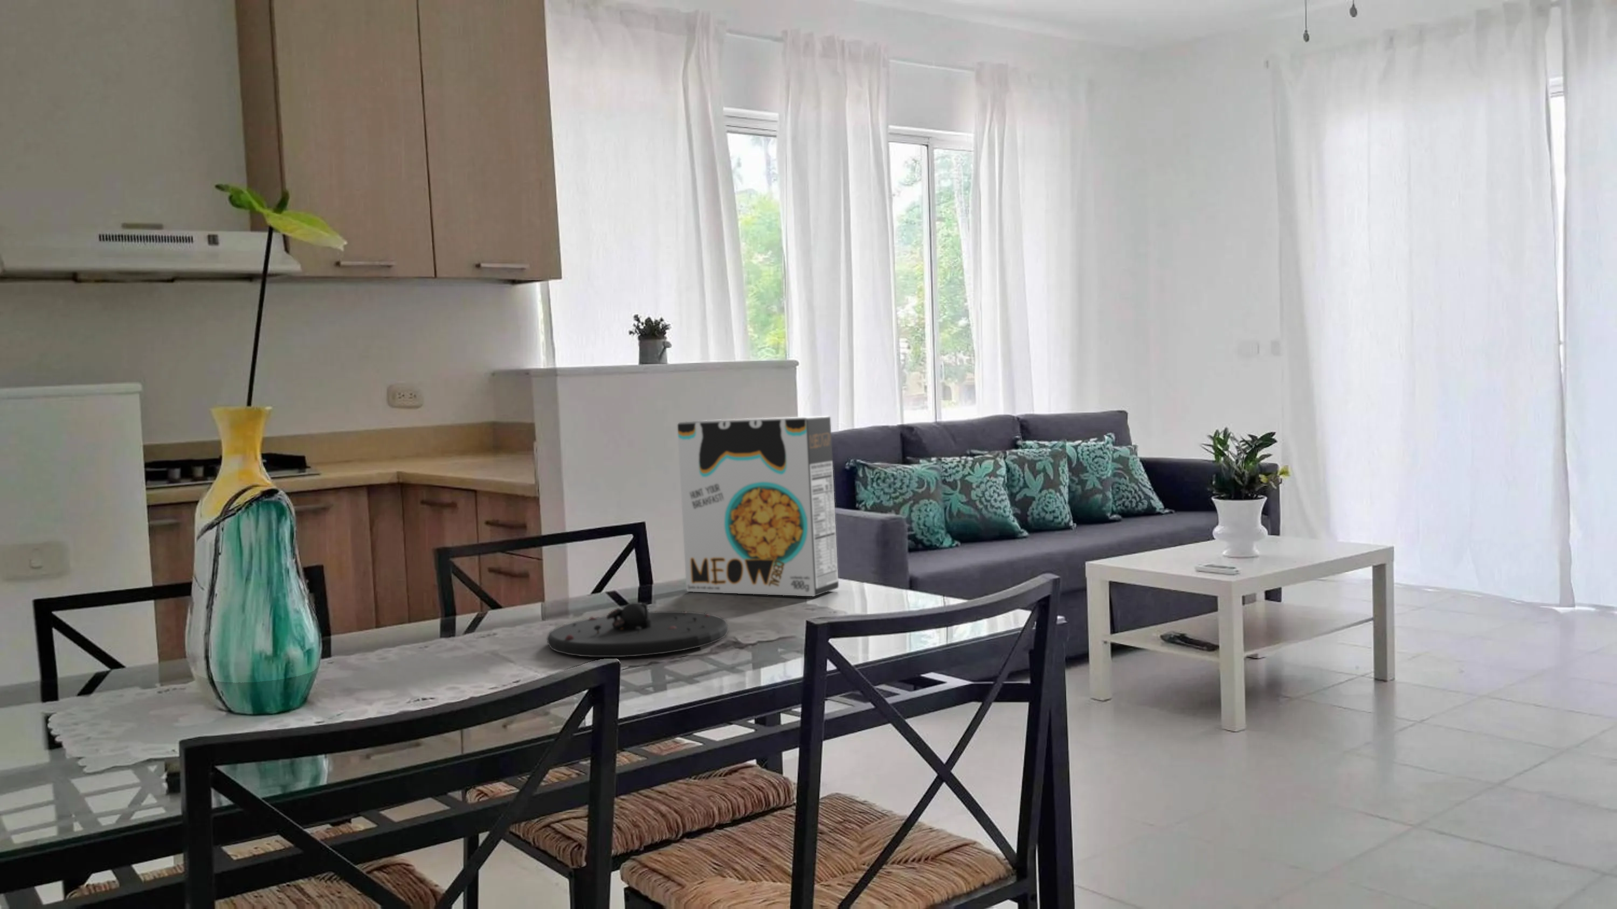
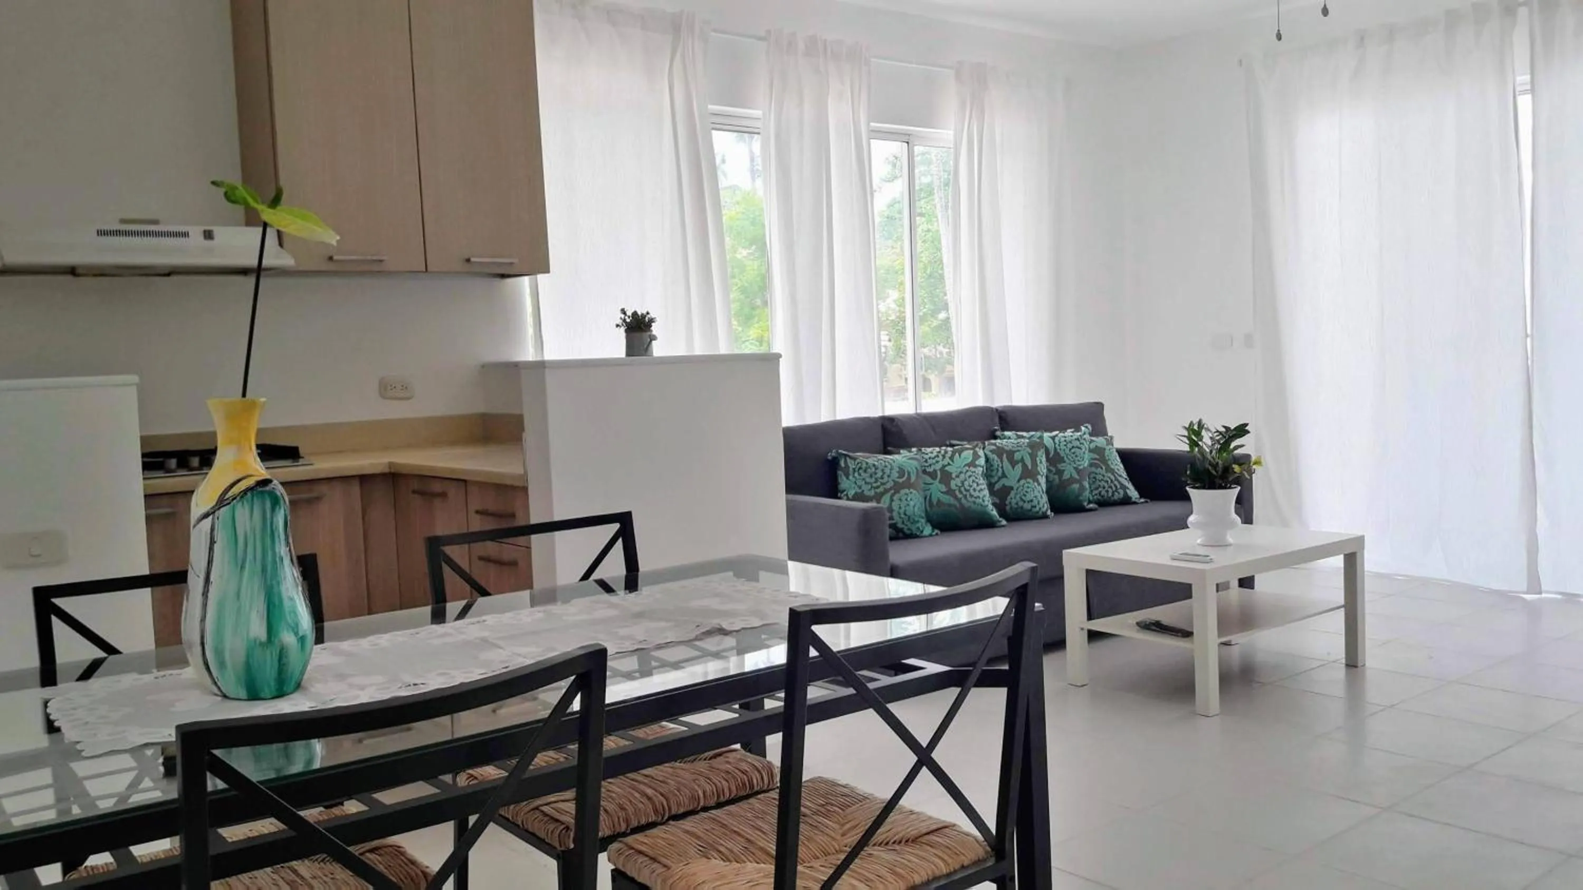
- cereal box [677,415,840,597]
- plate [546,602,730,657]
